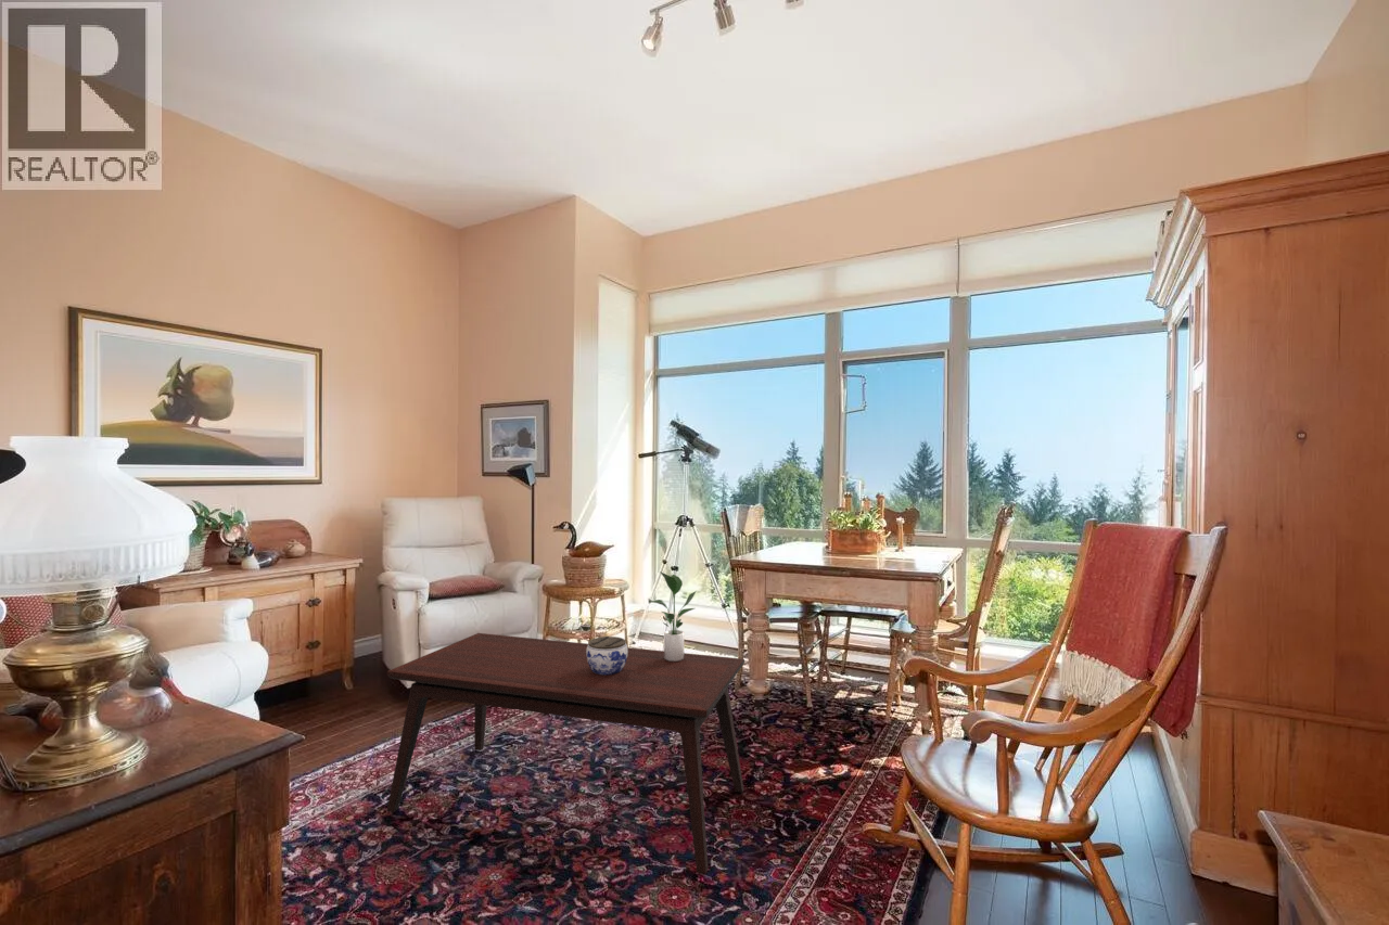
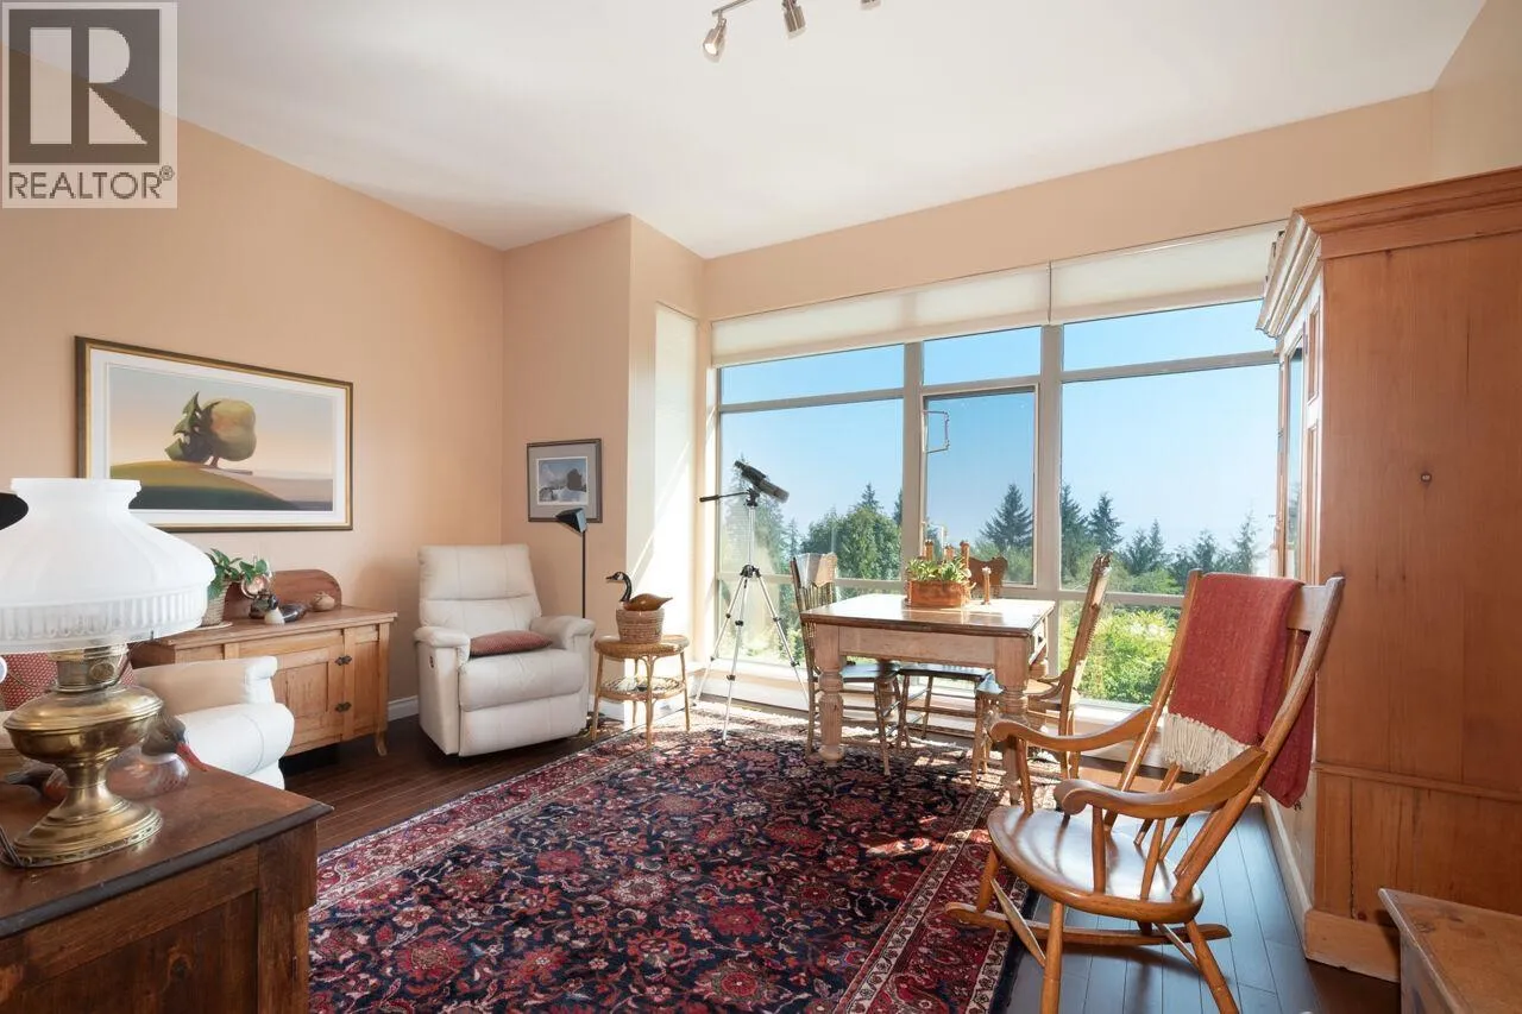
- potted plant [650,570,697,661]
- jar [586,635,628,676]
- coffee table [386,632,746,874]
